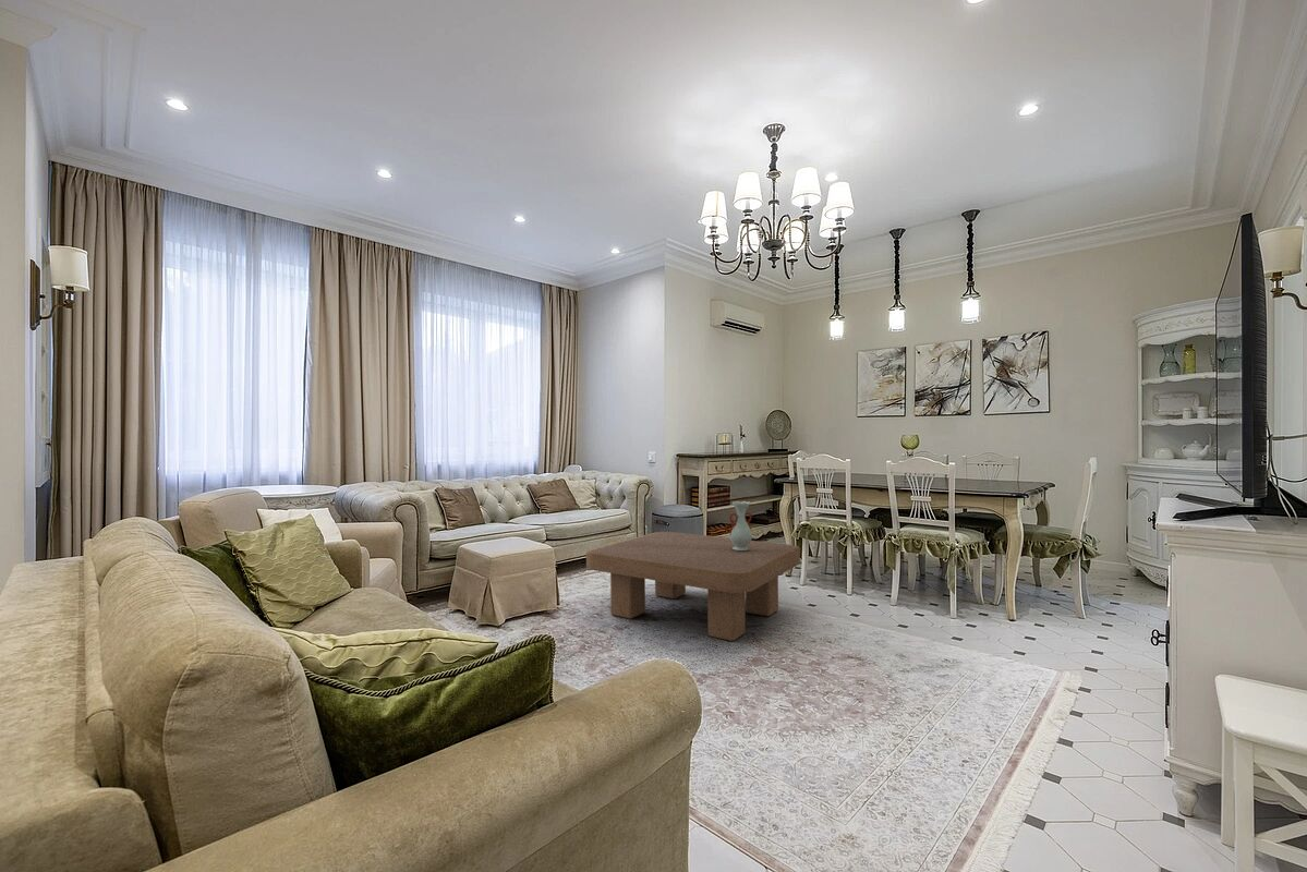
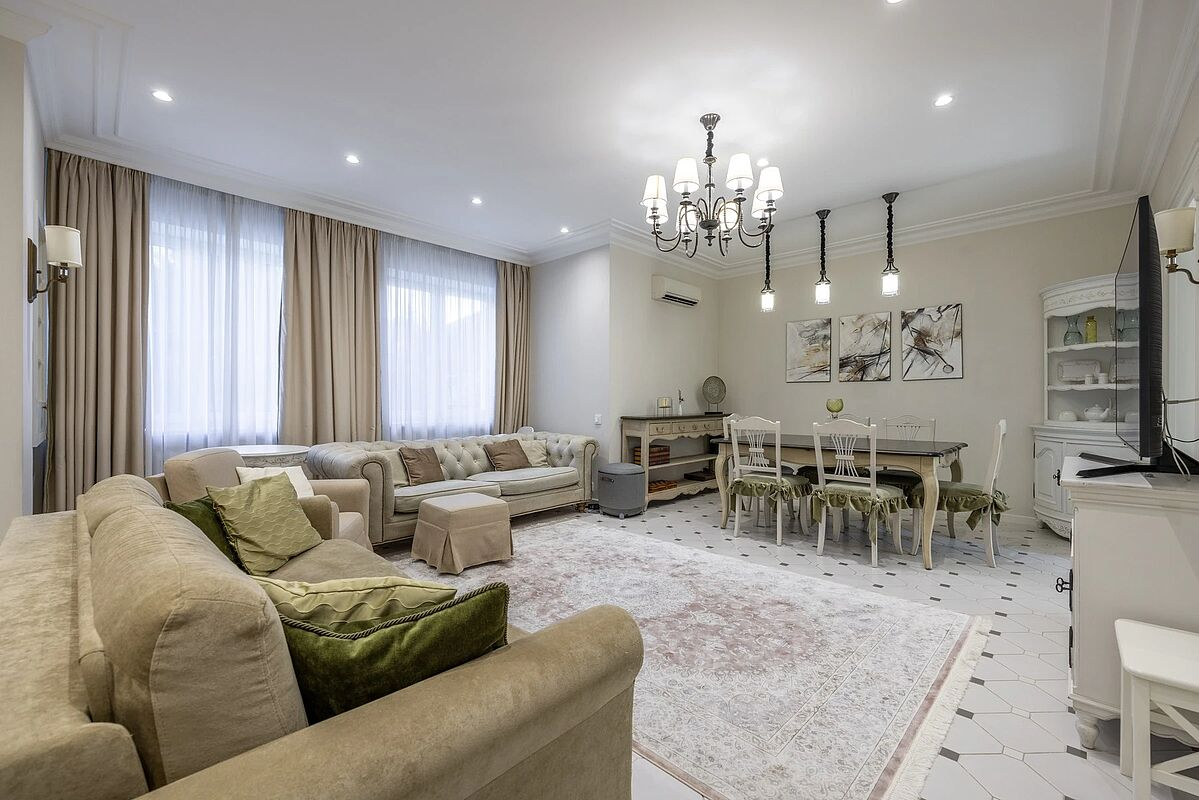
- vase [728,500,753,552]
- coffee table [585,531,801,642]
